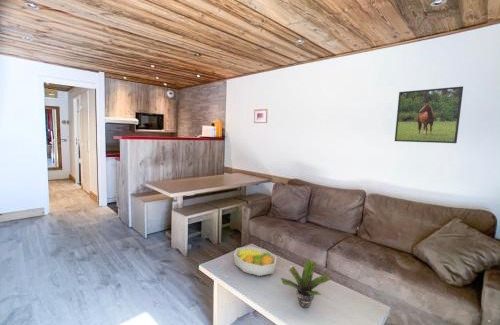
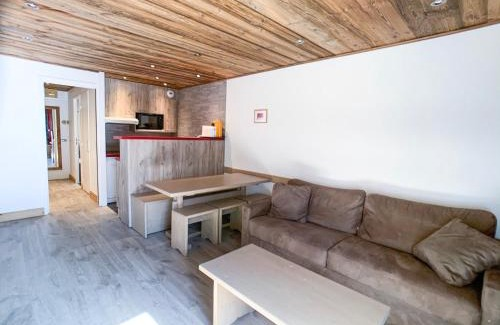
- fruit bowl [233,246,277,277]
- potted plant [279,259,331,309]
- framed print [394,85,464,144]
